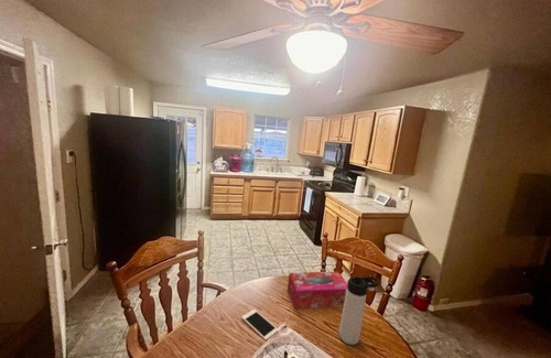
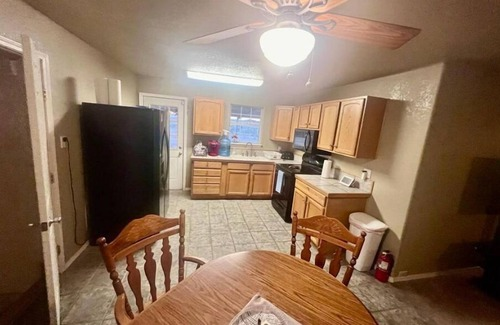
- thermos bottle [338,275,380,346]
- tissue box [287,271,348,311]
- cell phone [240,308,280,341]
